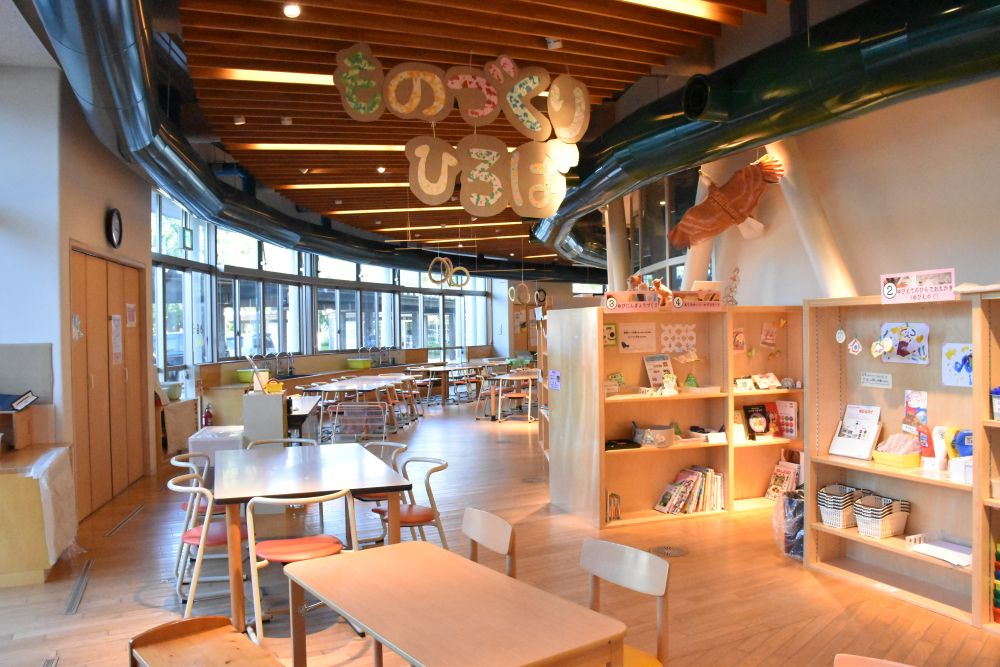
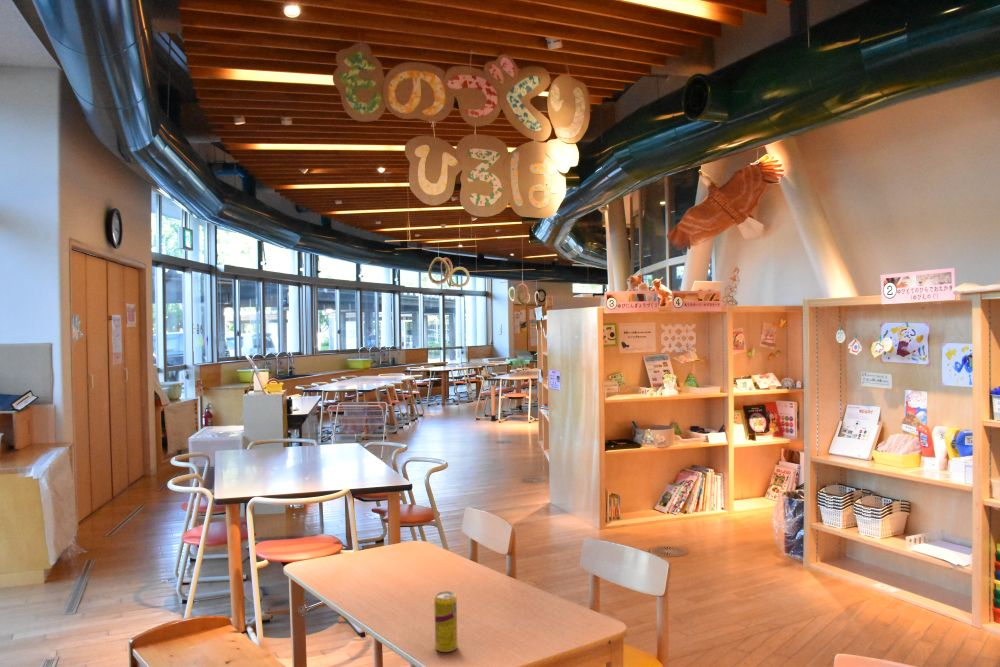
+ beverage can [433,591,459,653]
